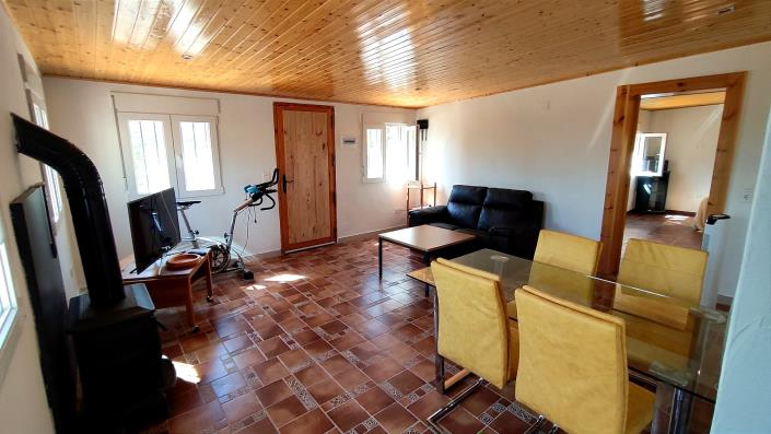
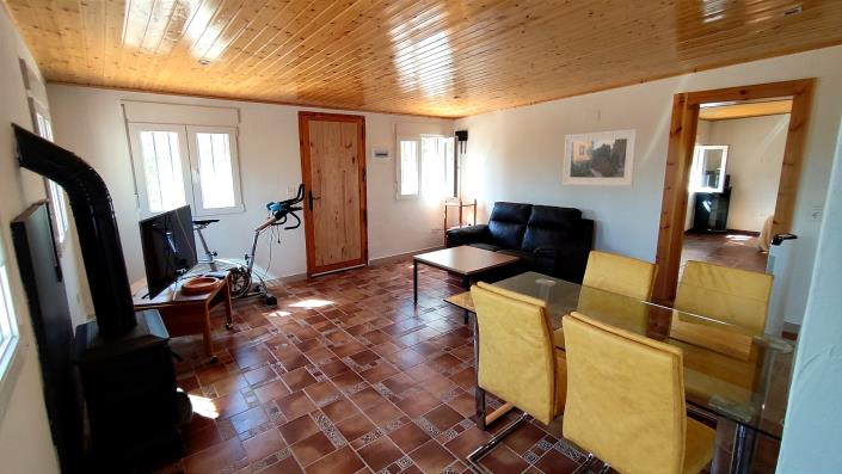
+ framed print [561,128,638,187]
